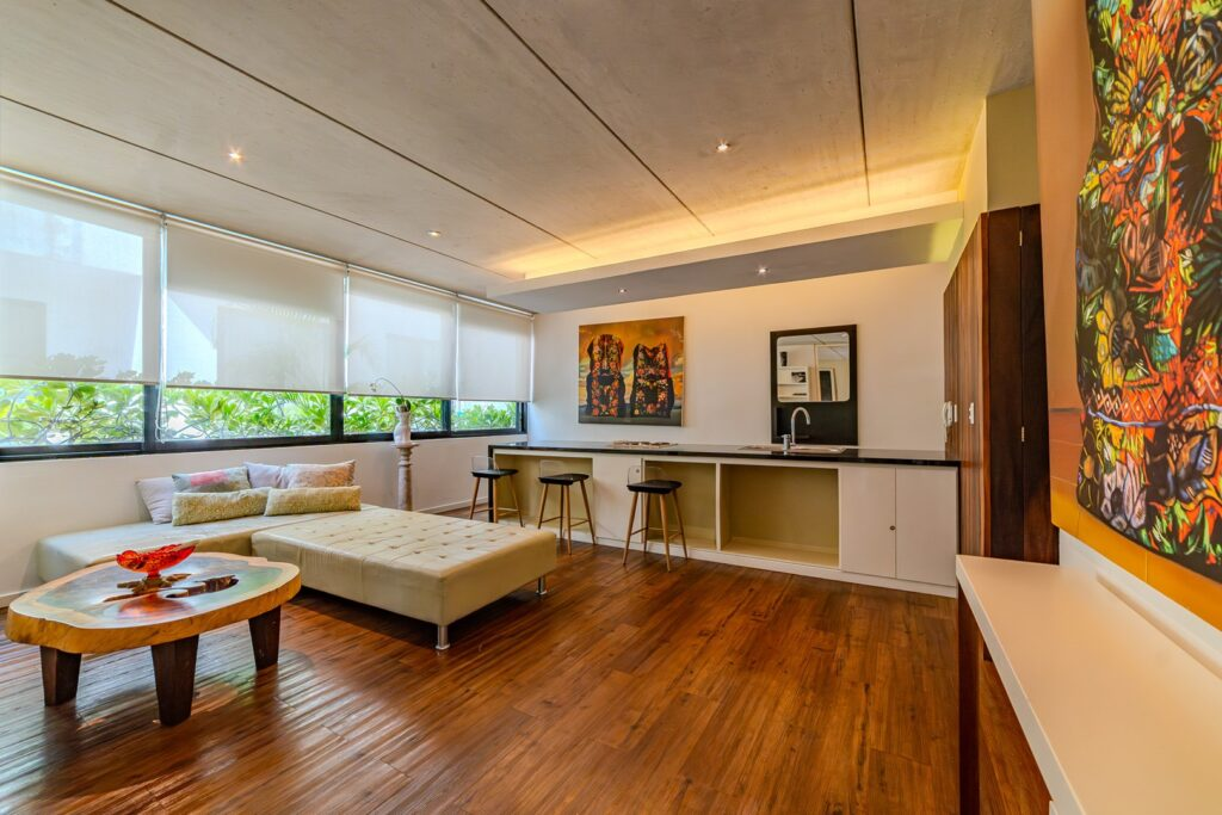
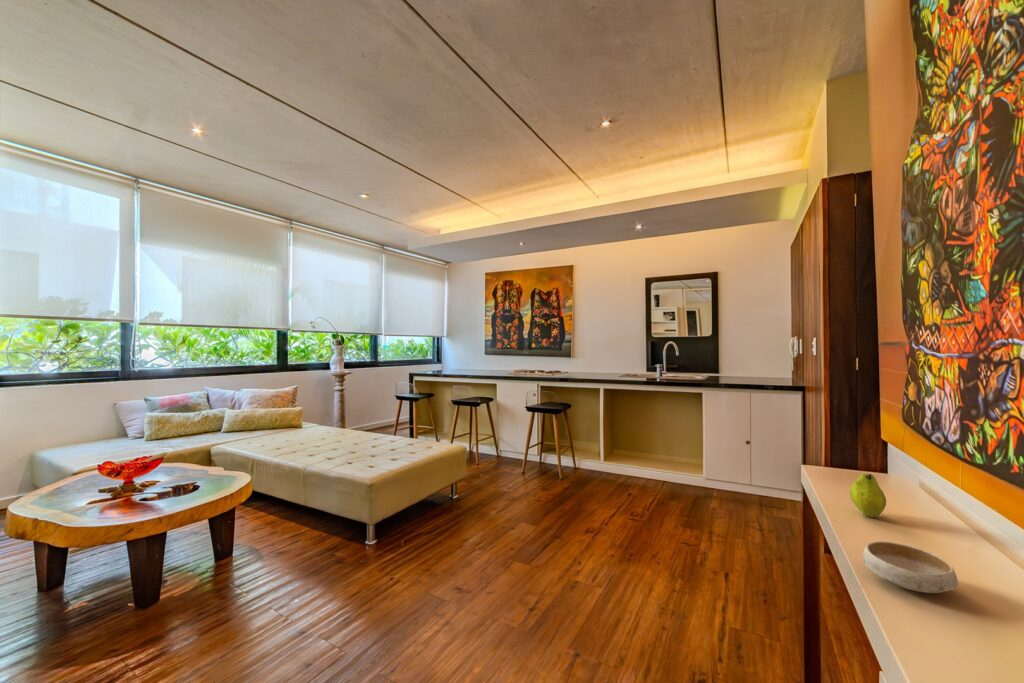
+ bowl [862,540,959,594]
+ fruit [849,472,887,518]
